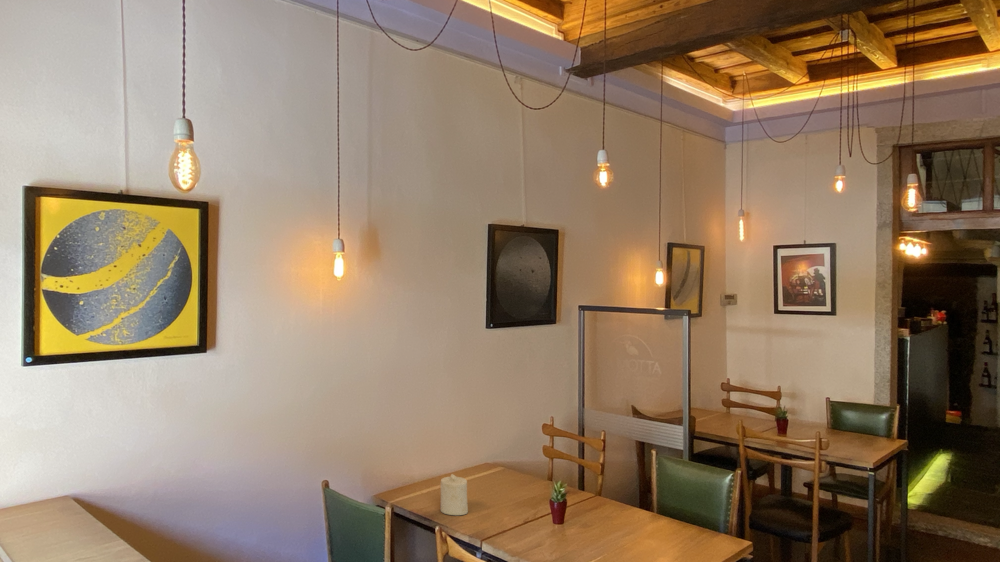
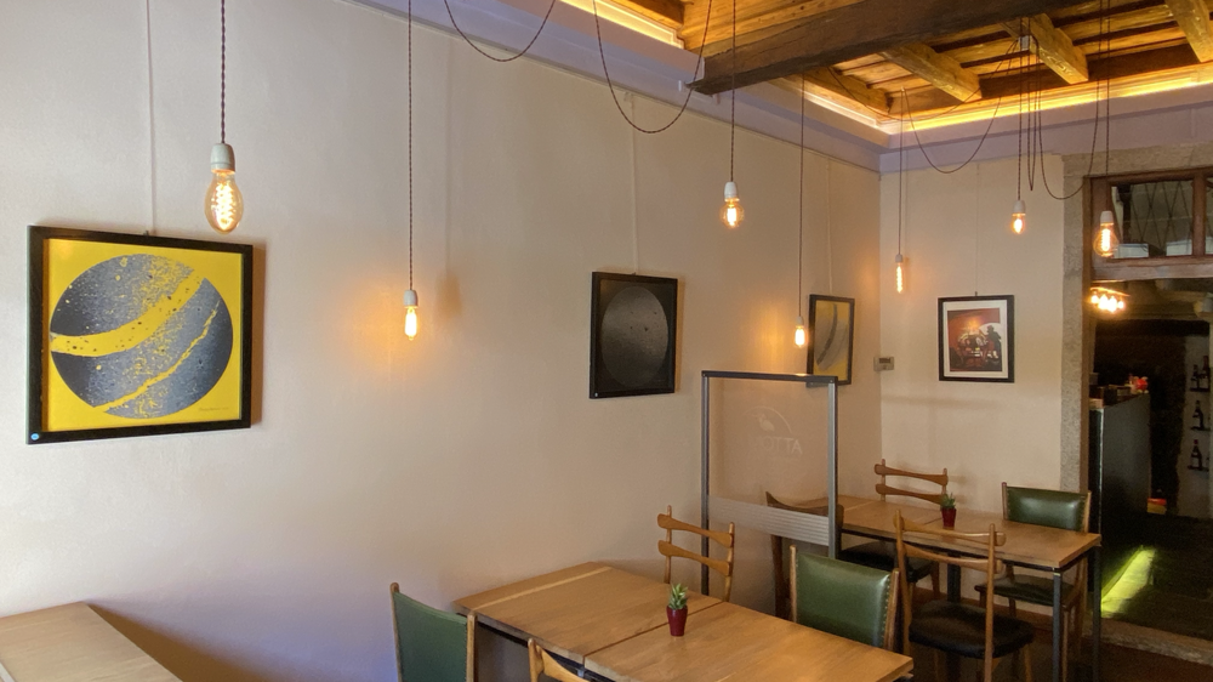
- candle [440,473,469,516]
